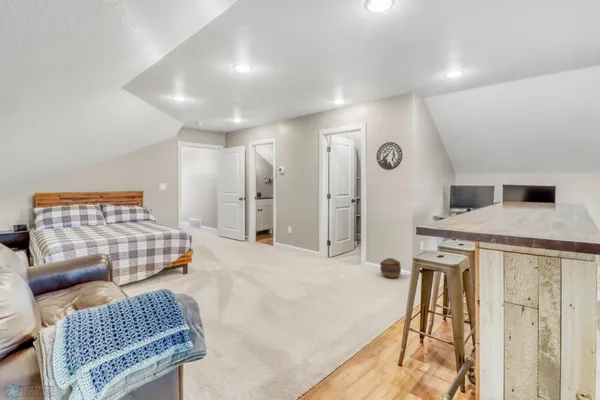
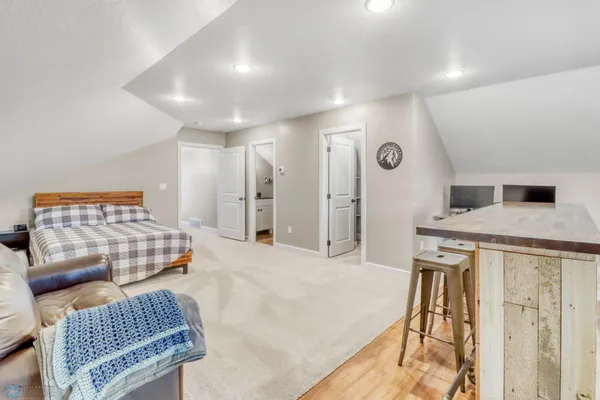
- basket [379,257,402,279]
